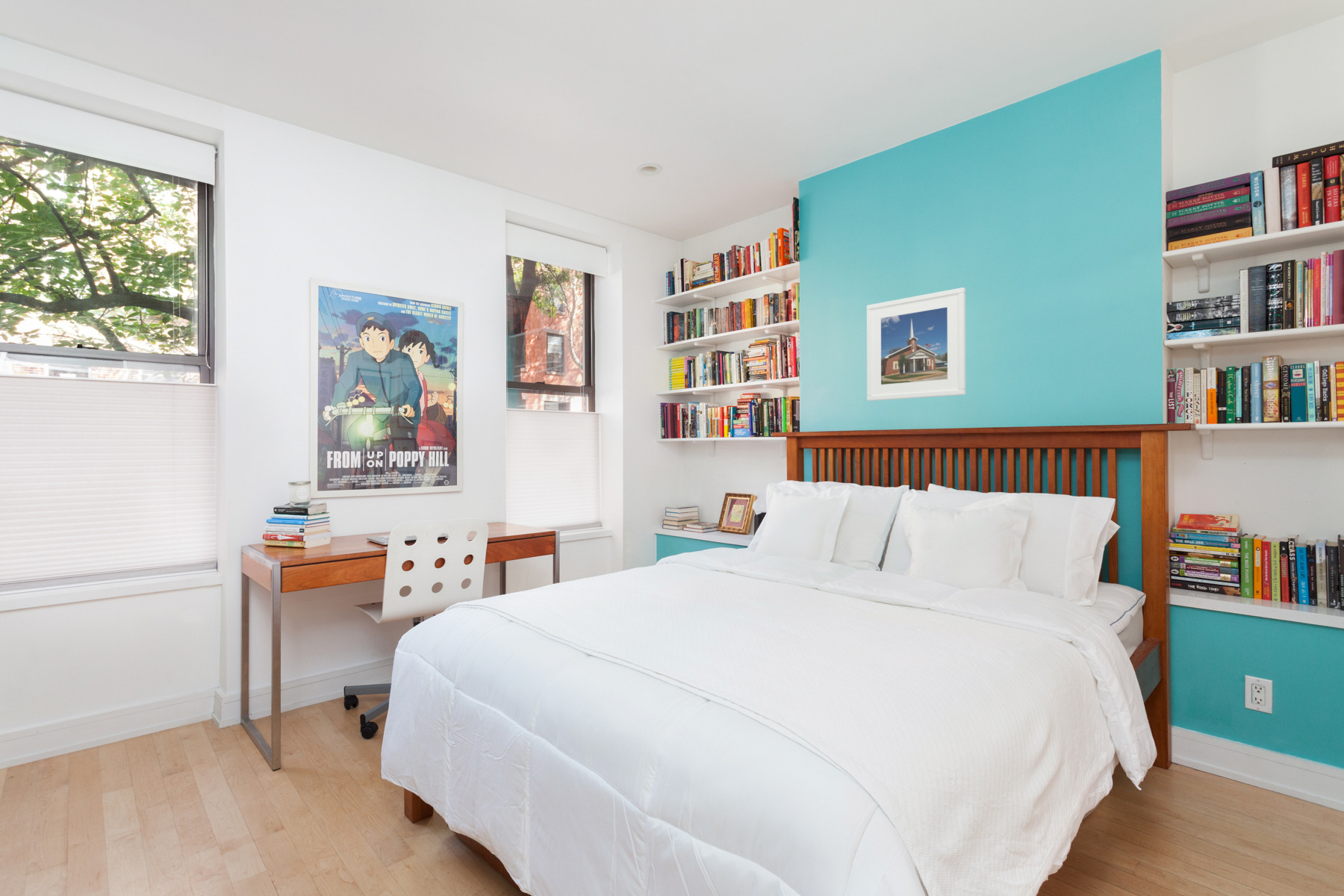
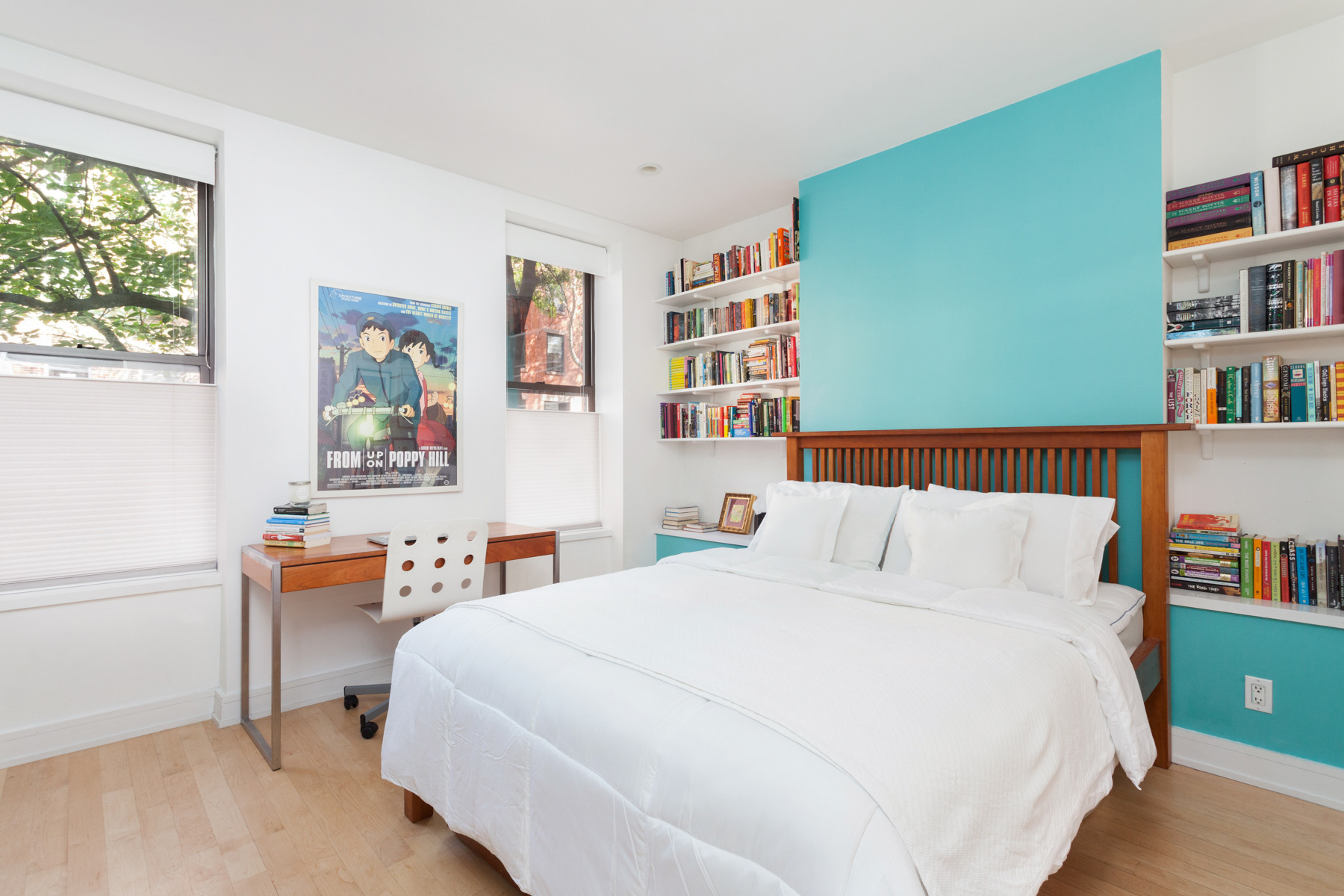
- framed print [866,287,966,402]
